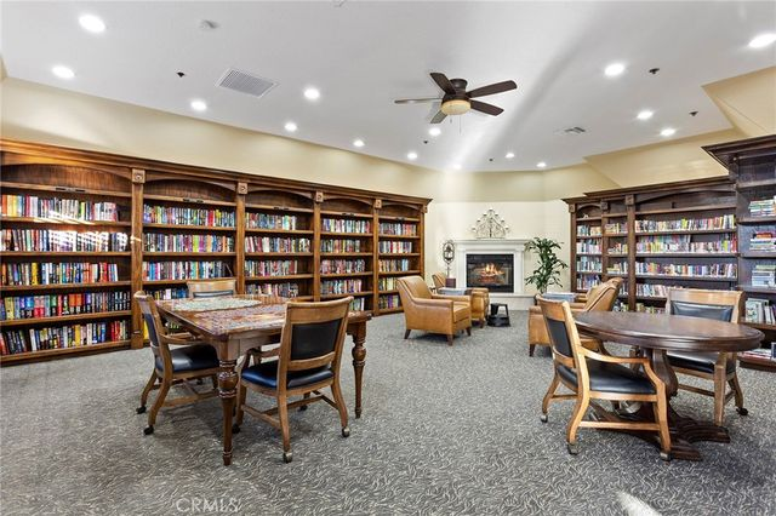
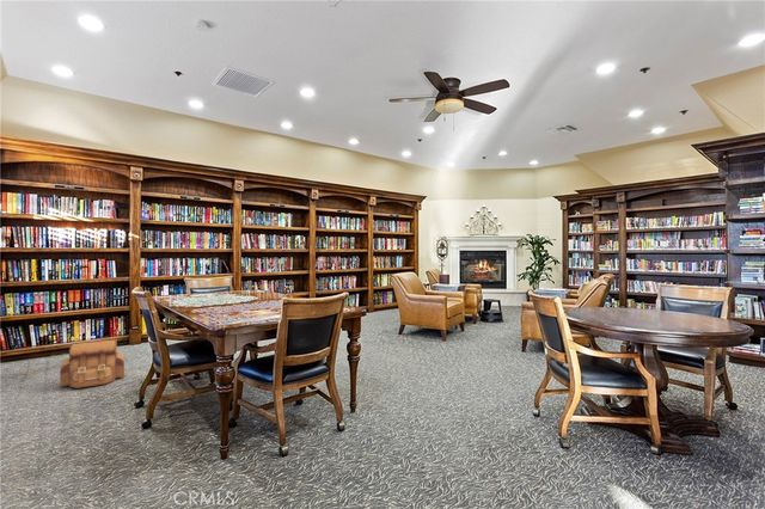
+ backpack [59,339,126,390]
